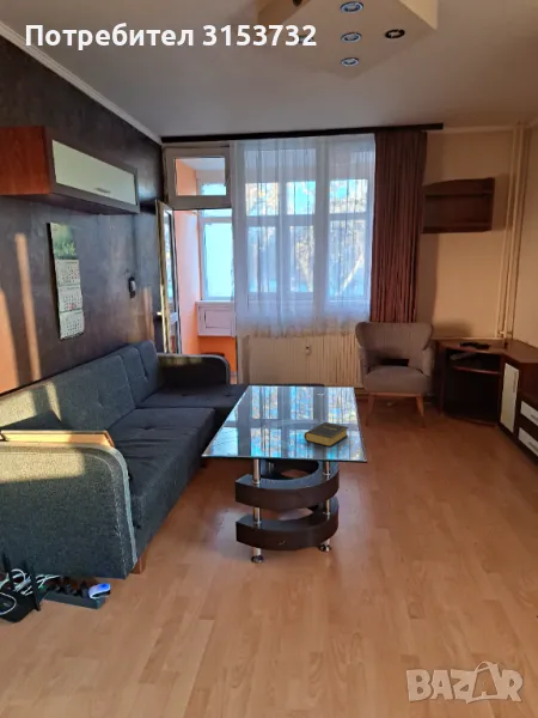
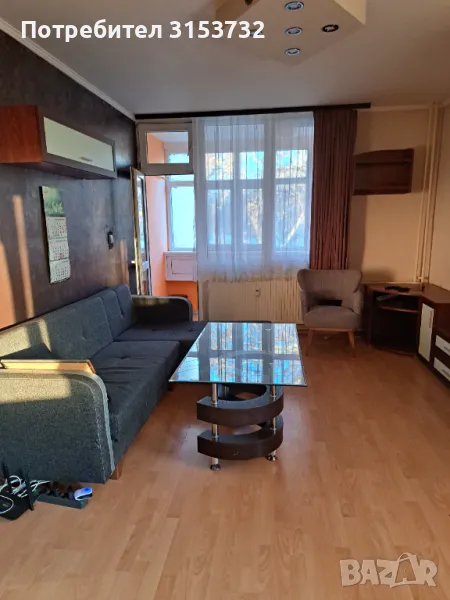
- book [302,421,349,448]
